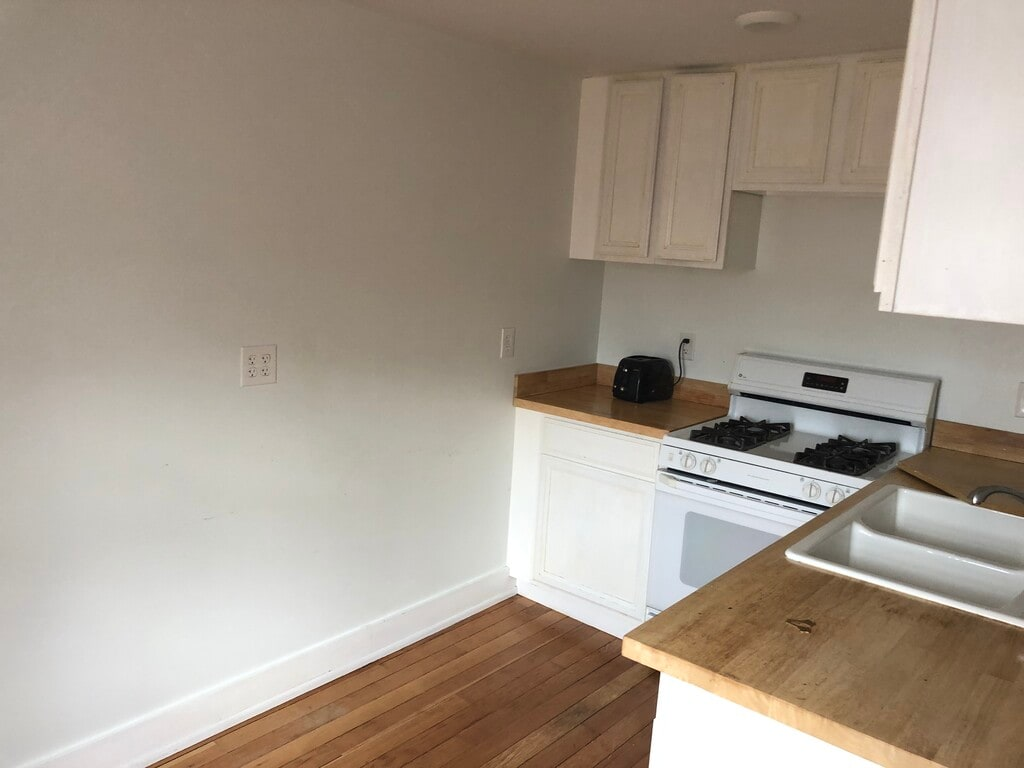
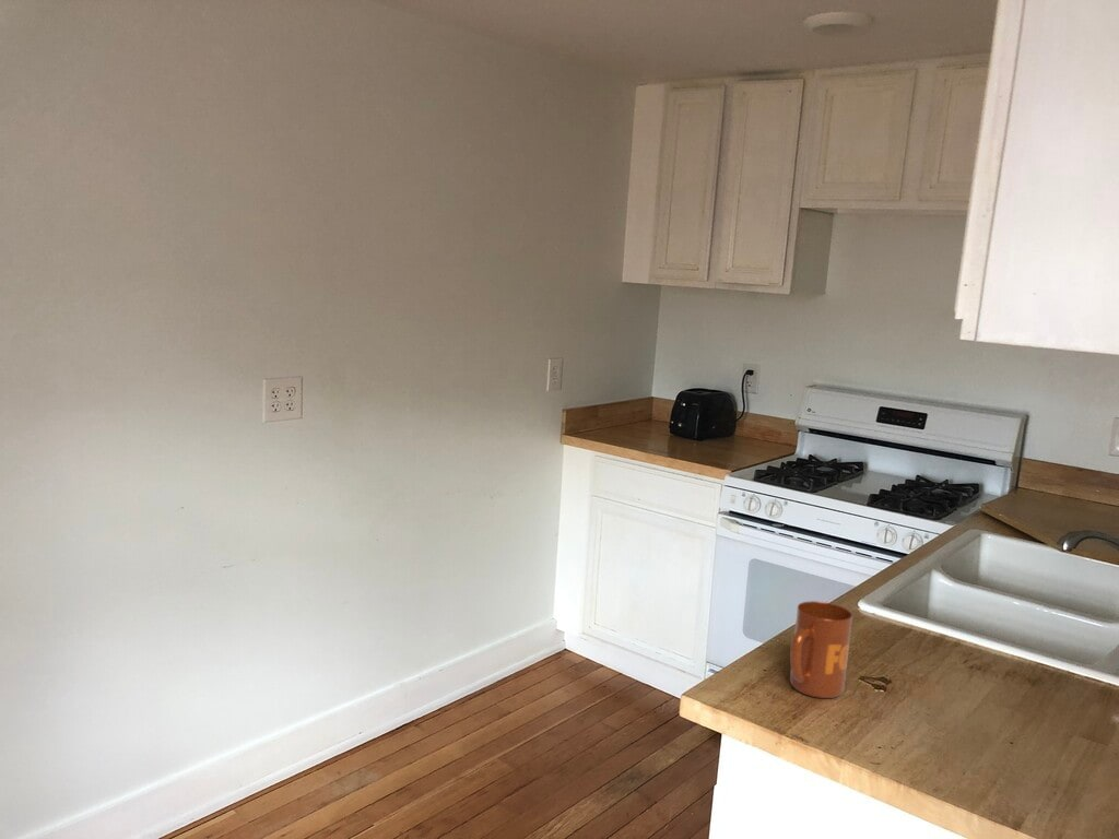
+ mug [789,600,853,699]
